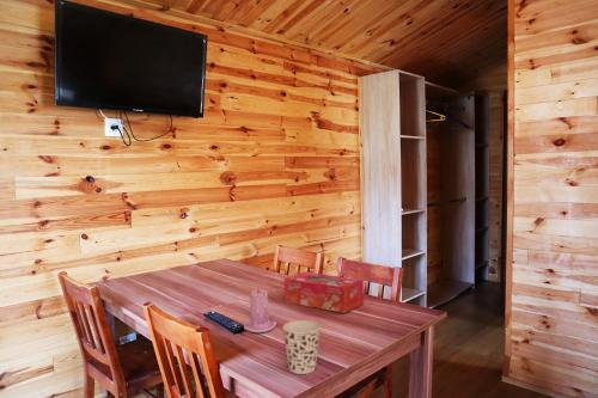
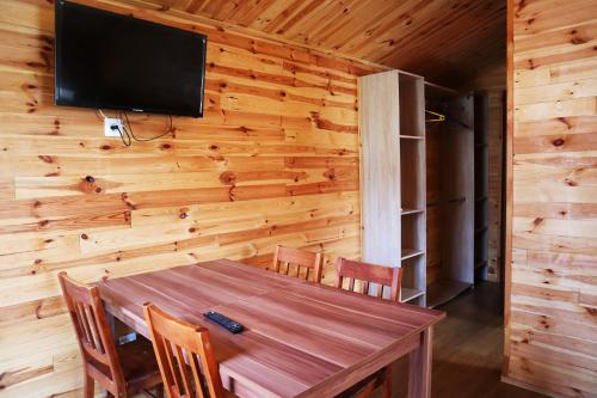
- tissue box [283,271,365,314]
- cup [281,319,322,375]
- candle [243,287,277,333]
